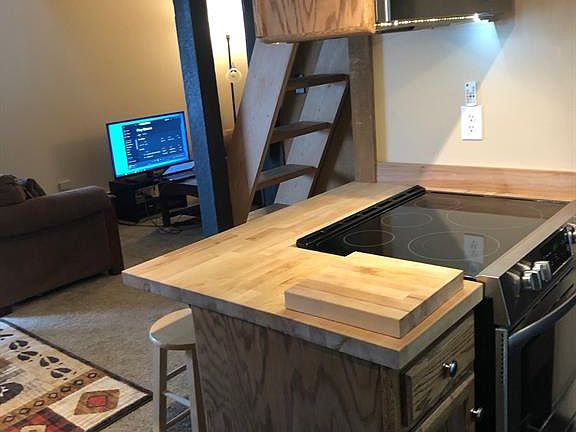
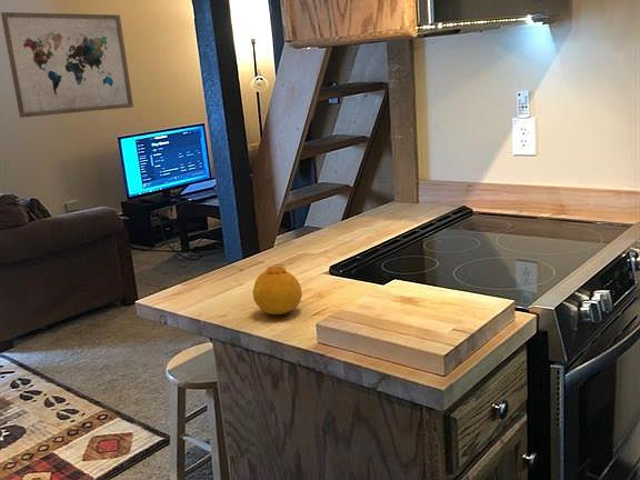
+ wall art [0,11,134,119]
+ fruit [252,264,303,316]
